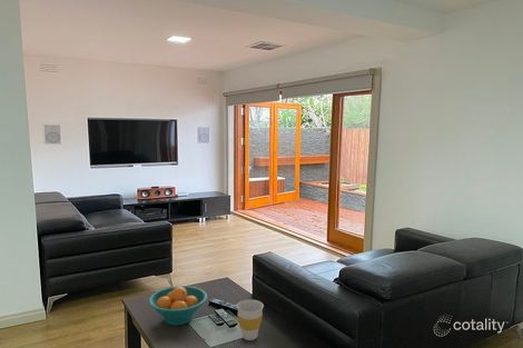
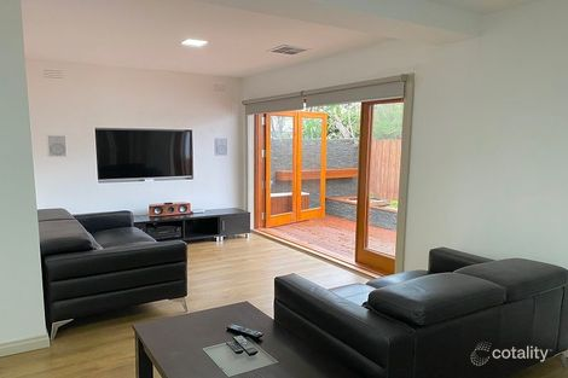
- fruit bowl [147,285,208,326]
- cup [236,299,265,341]
